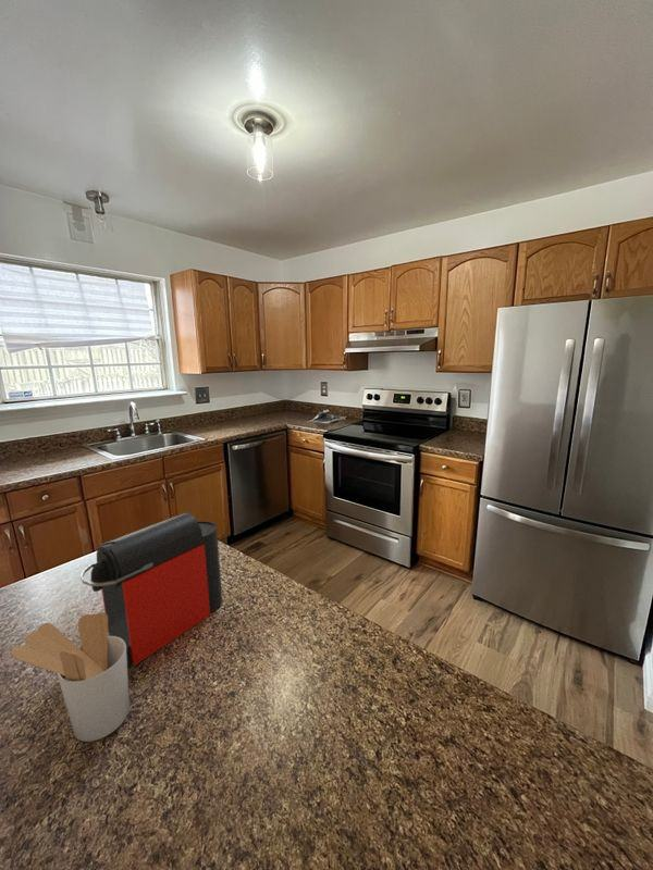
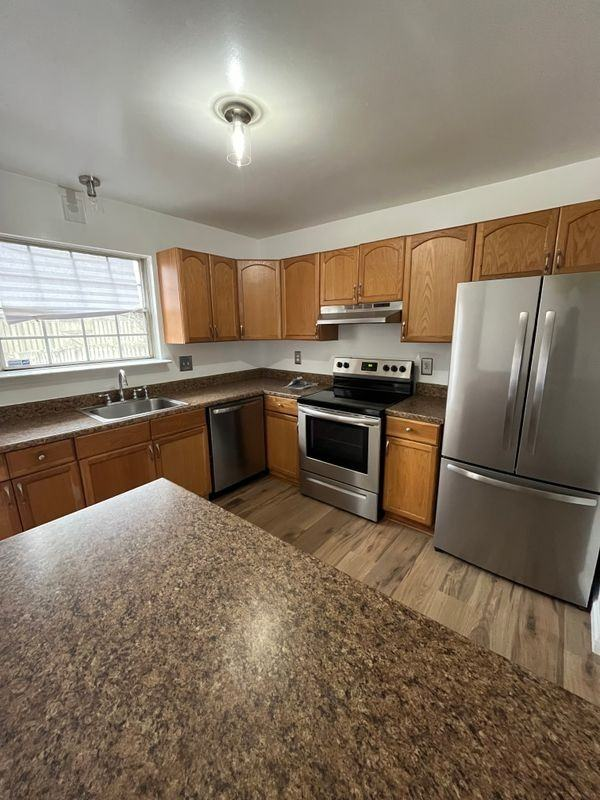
- utensil holder [11,611,131,743]
- coffee maker [79,512,223,669]
